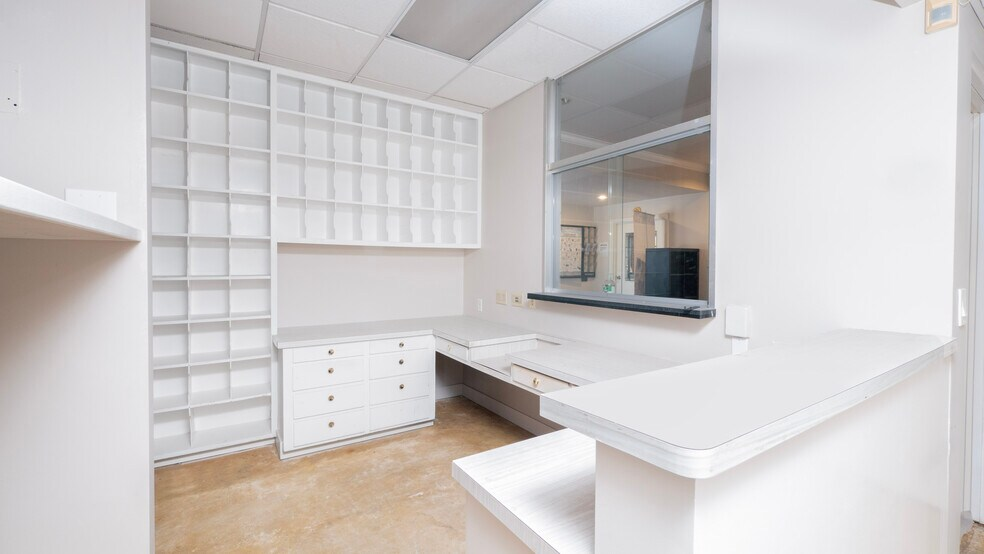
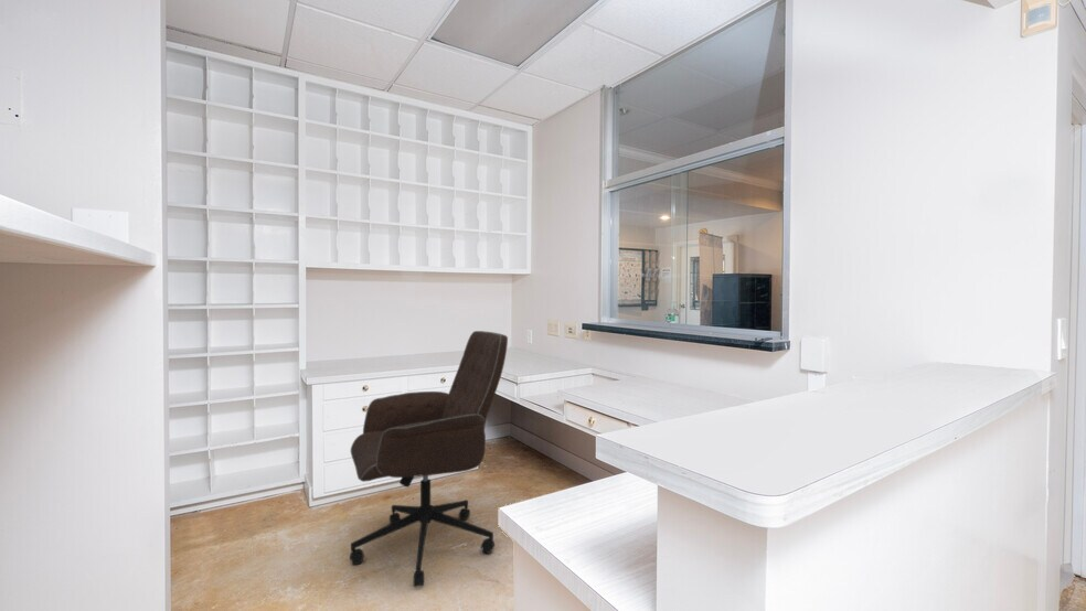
+ office chair [349,330,509,588]
